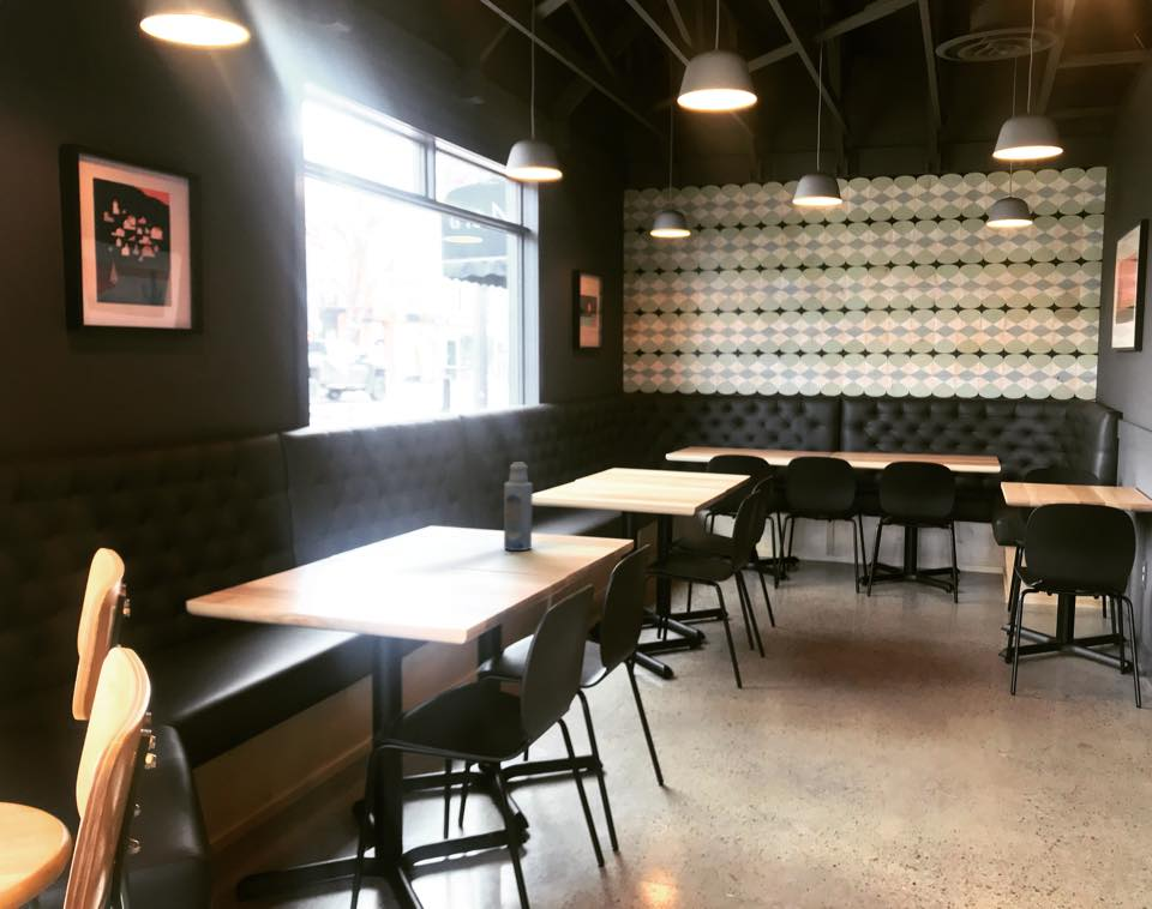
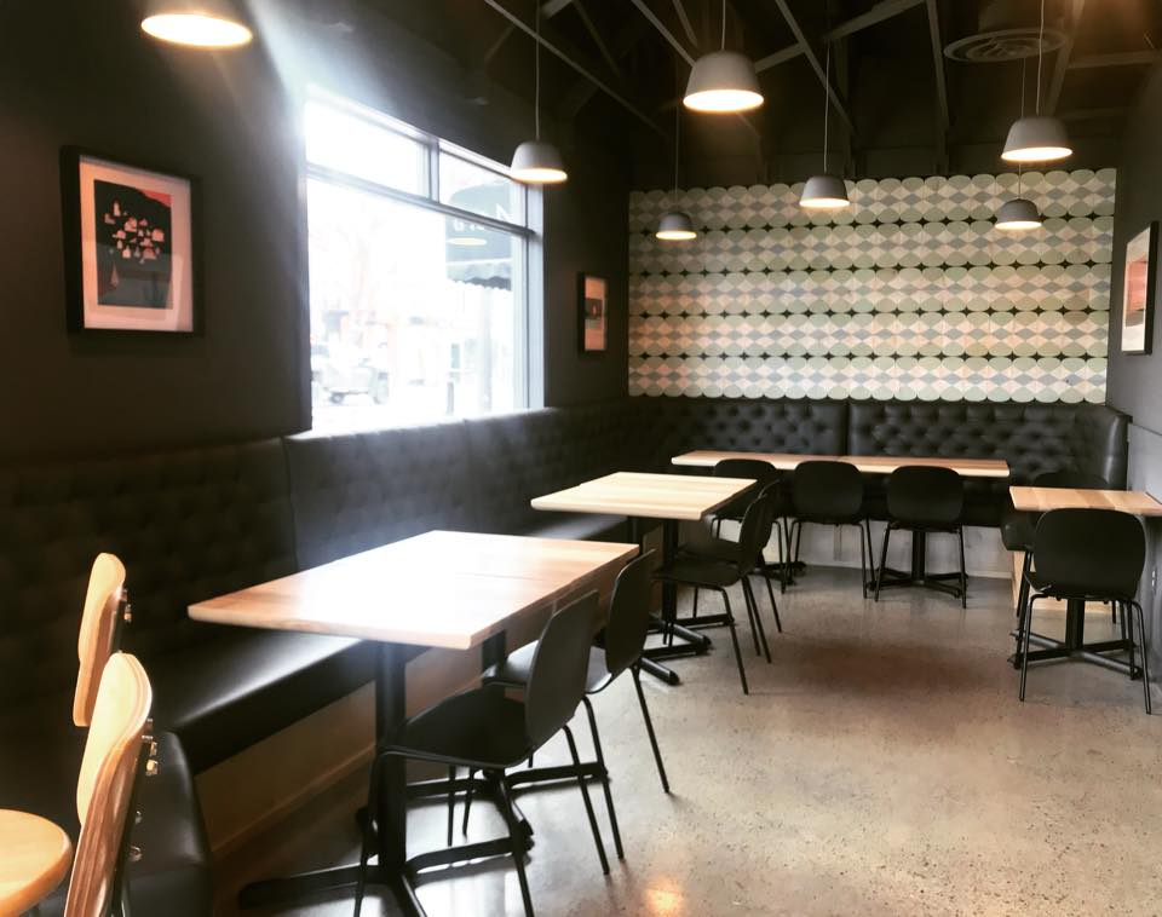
- bottle [503,462,534,552]
